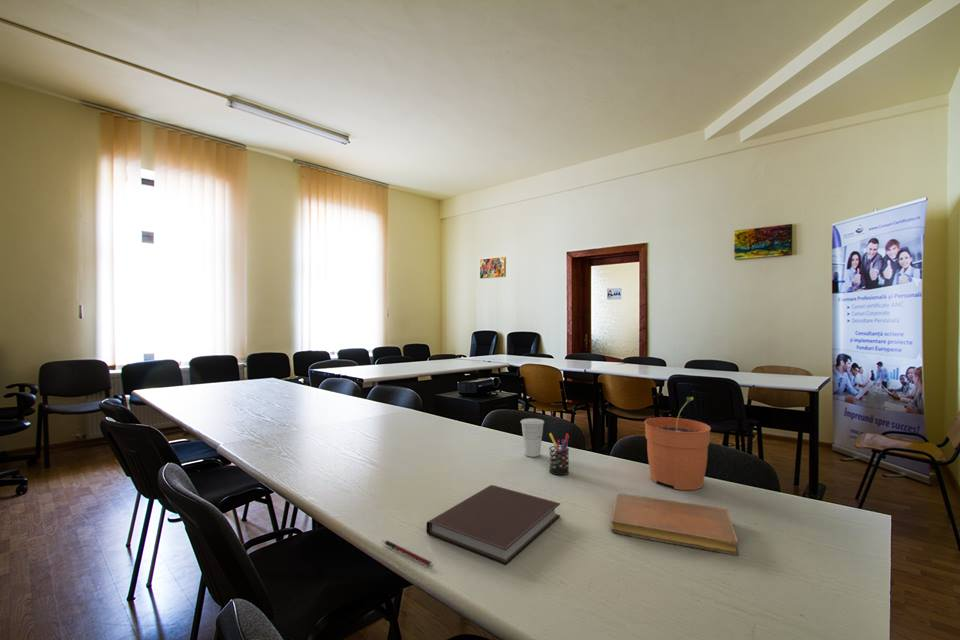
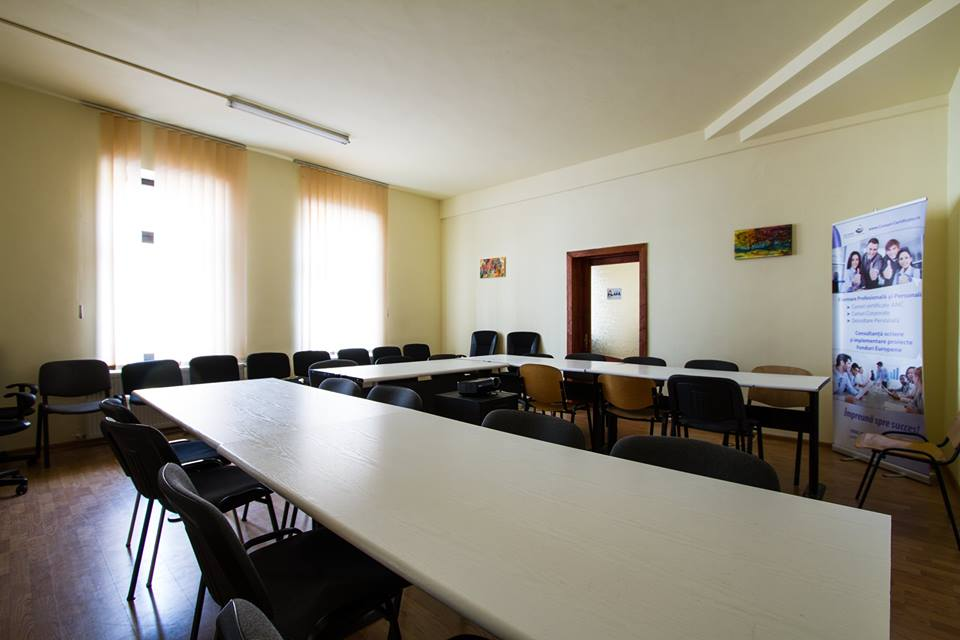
- cup [520,418,545,458]
- notebook [425,484,562,566]
- pen holder [548,432,570,476]
- pen [381,539,434,567]
- notebook [610,493,740,556]
- plant pot [643,396,712,491]
